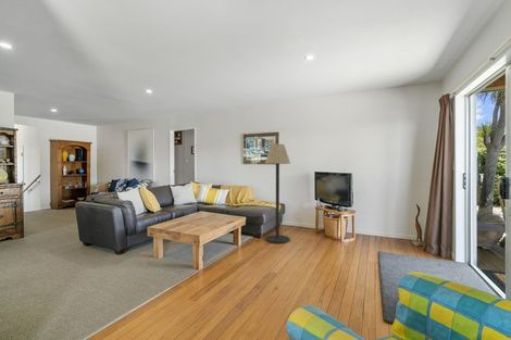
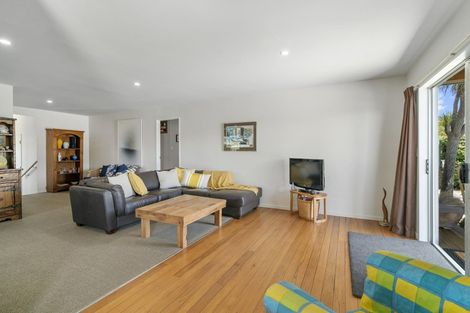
- floor lamp [264,143,291,244]
